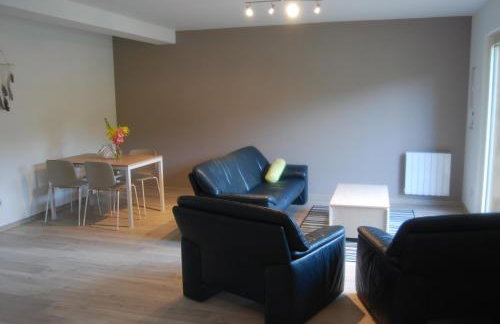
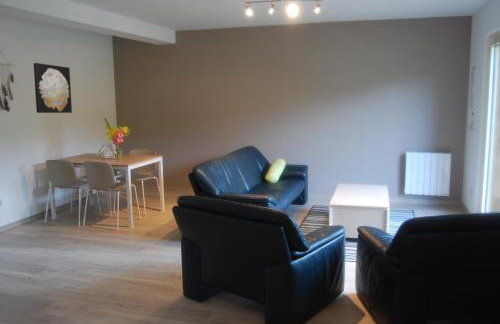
+ wall art [33,62,73,114]
